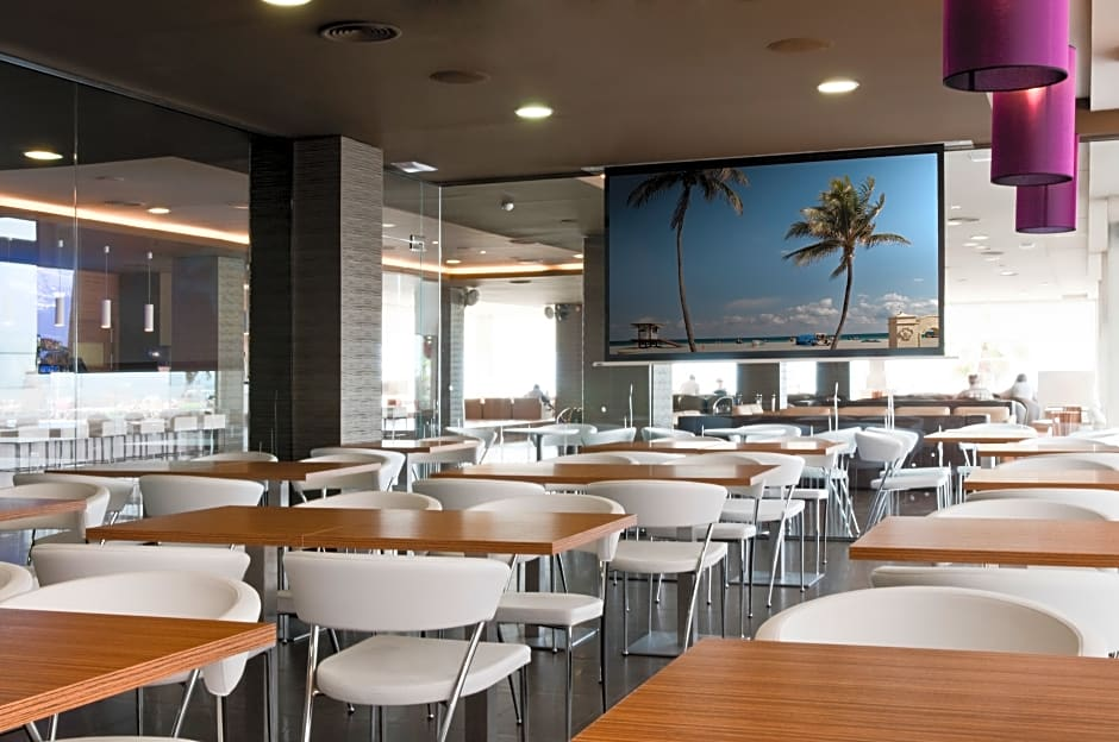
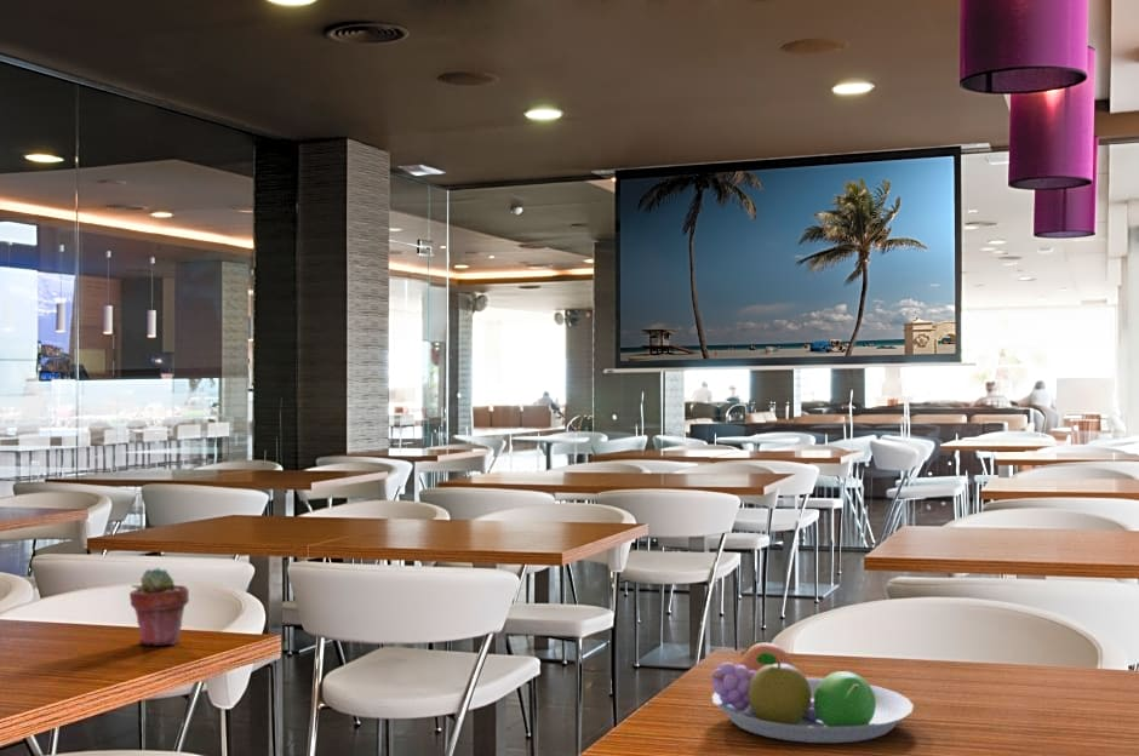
+ fruit bowl [710,640,915,744]
+ potted succulent [128,567,190,647]
